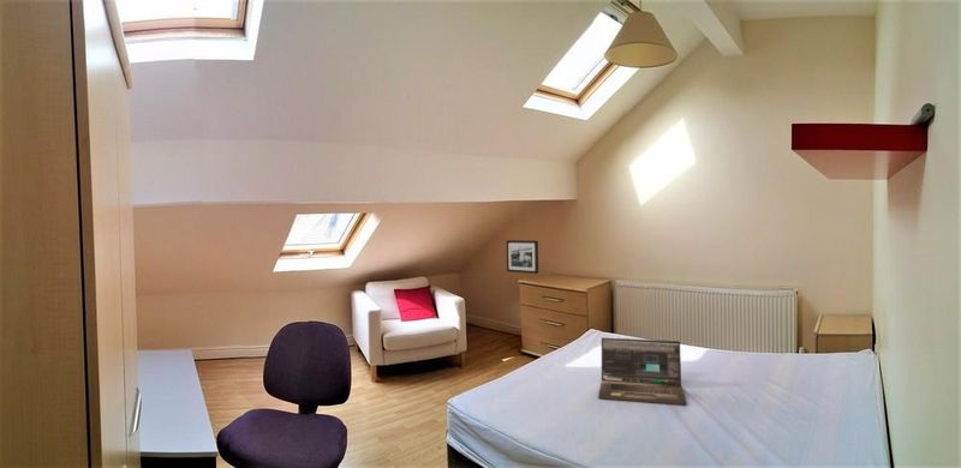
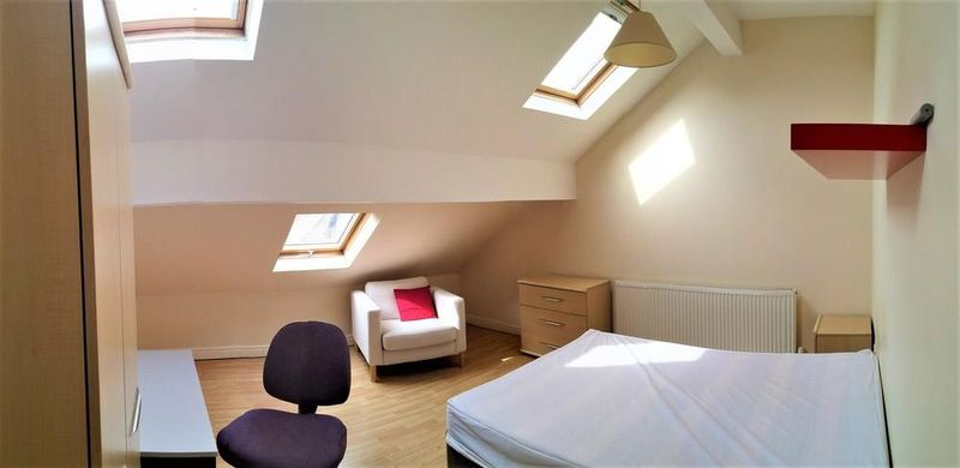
- laptop [597,336,687,406]
- picture frame [506,239,539,275]
